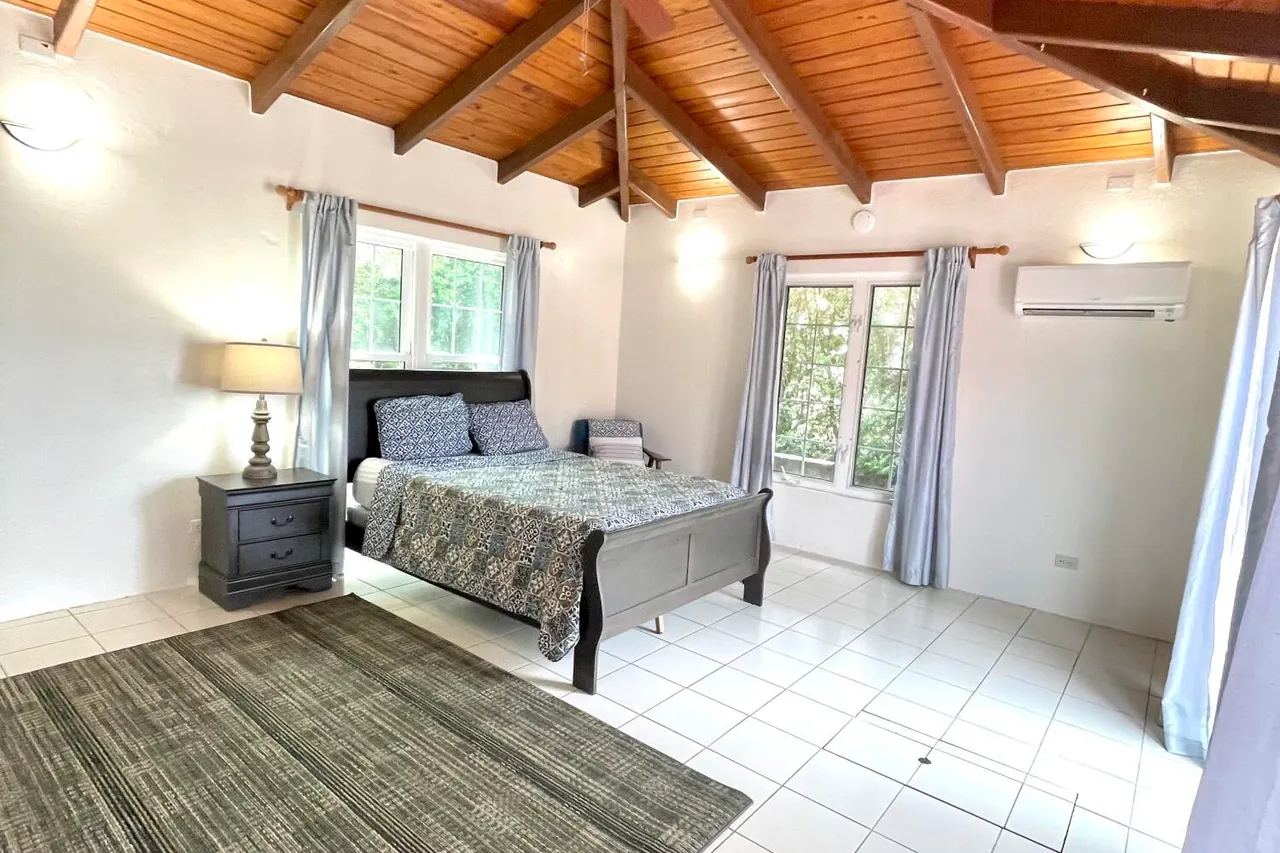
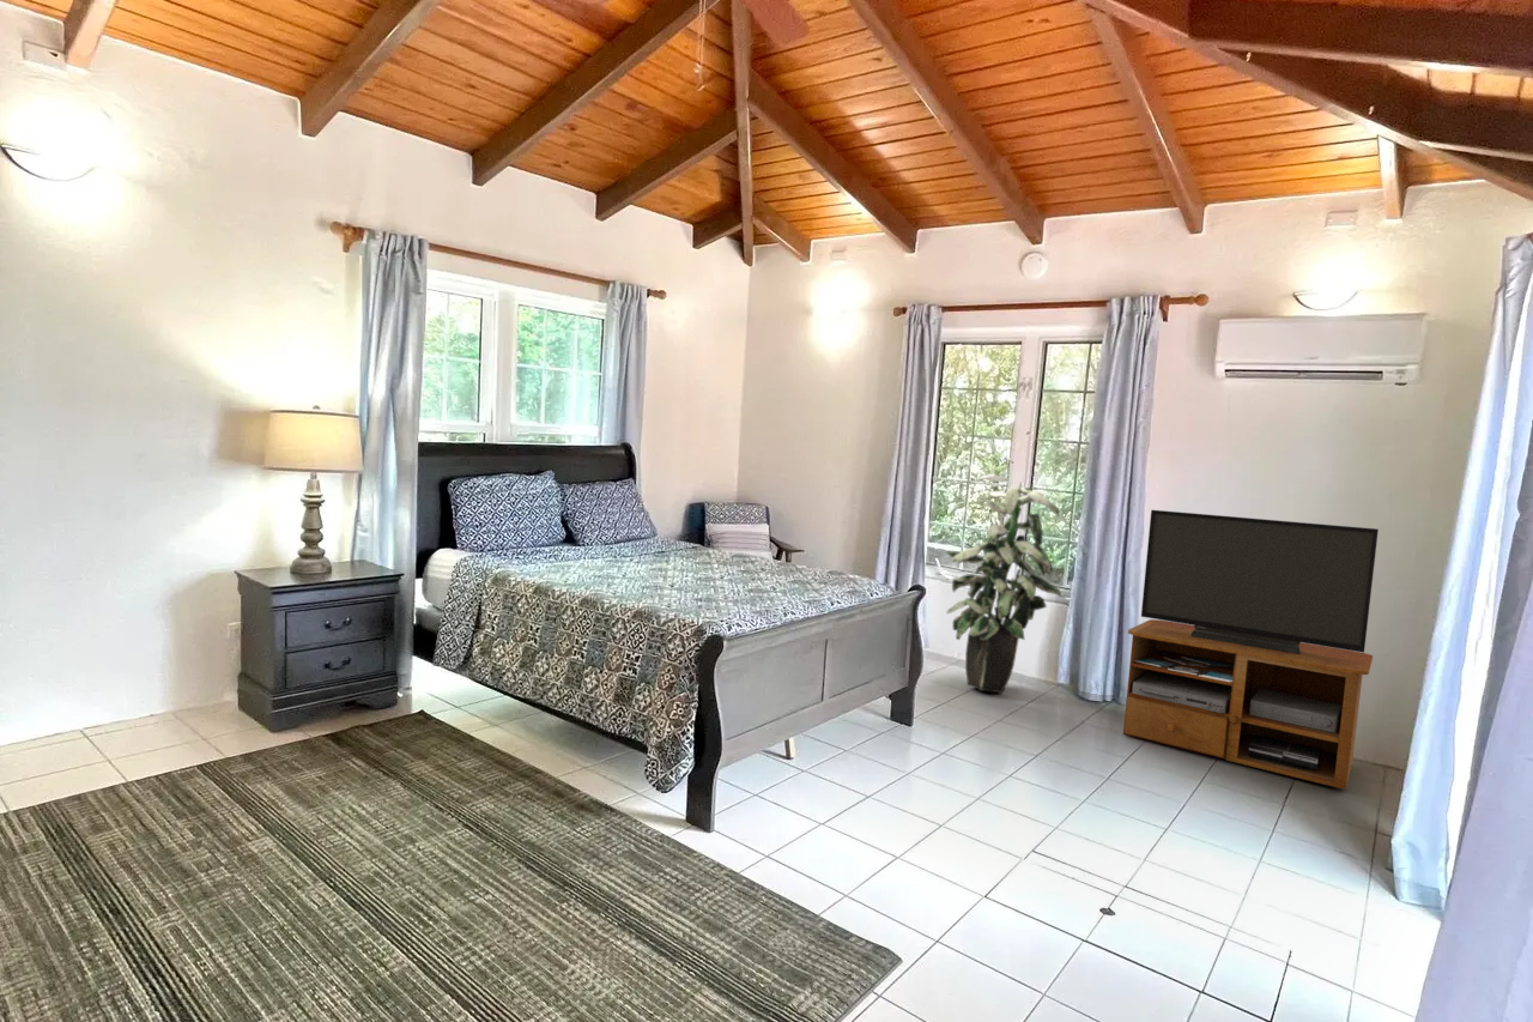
+ indoor plant [945,474,1062,694]
+ tv stand [1122,509,1380,791]
